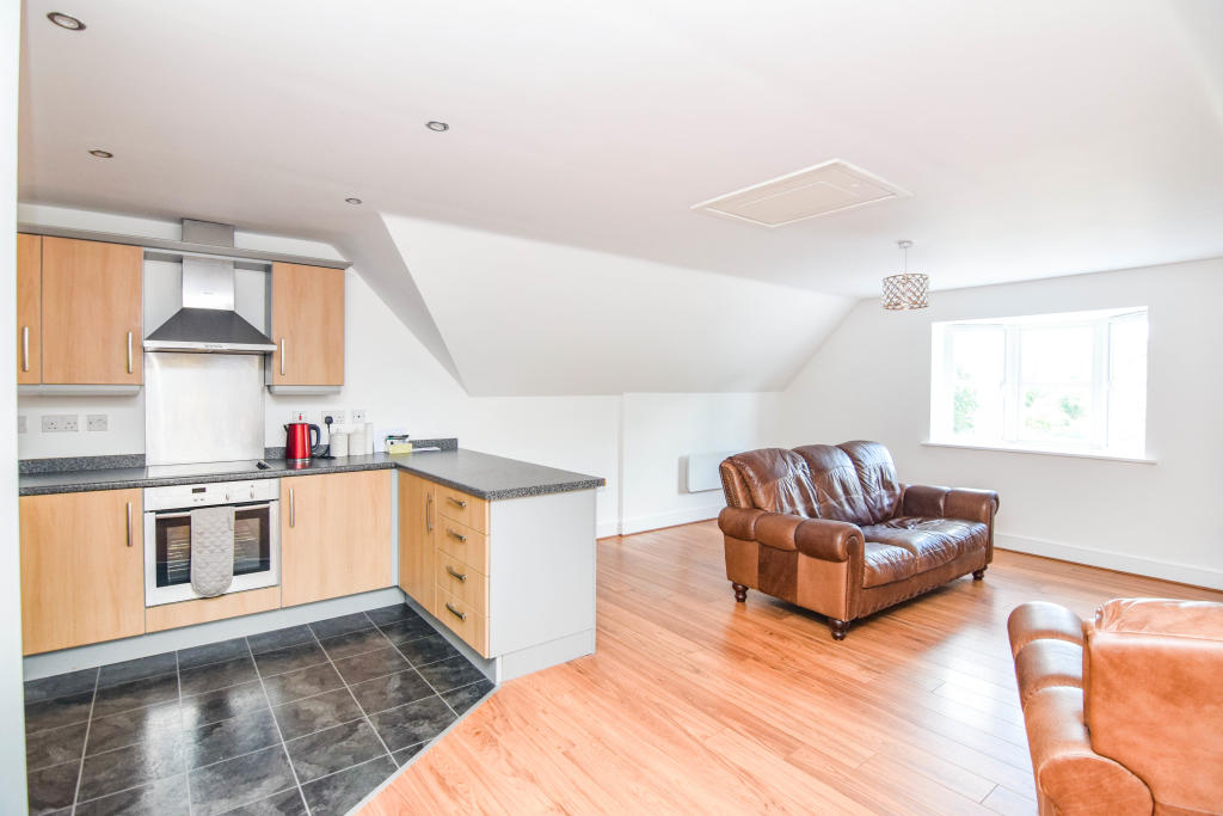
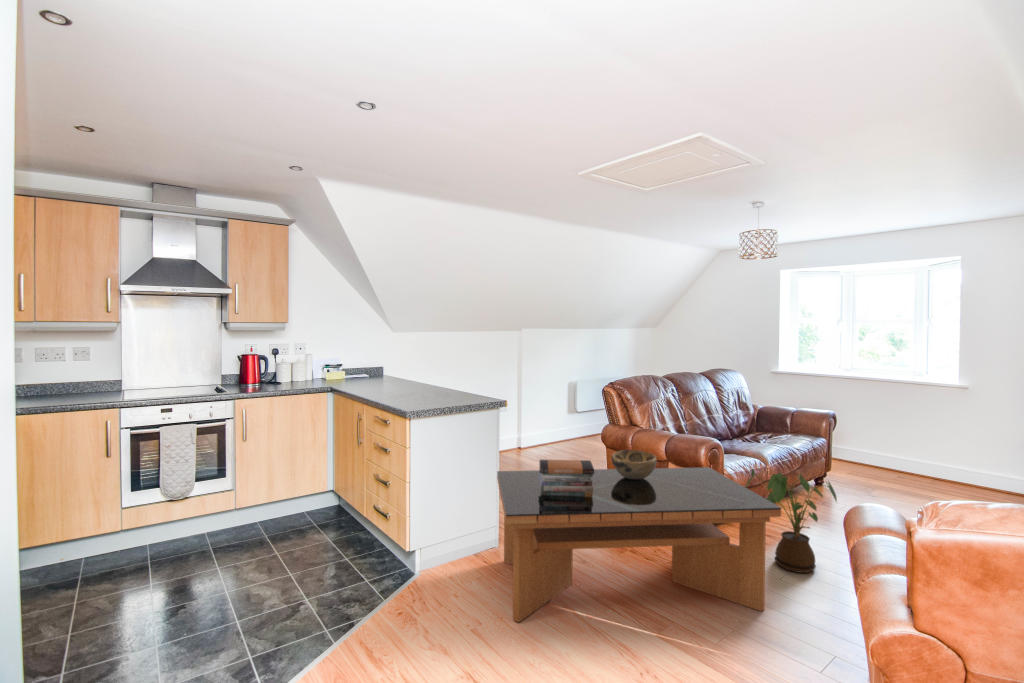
+ book stack [538,459,595,497]
+ coffee table [496,466,782,623]
+ decorative bowl [611,449,658,479]
+ house plant [745,467,838,574]
